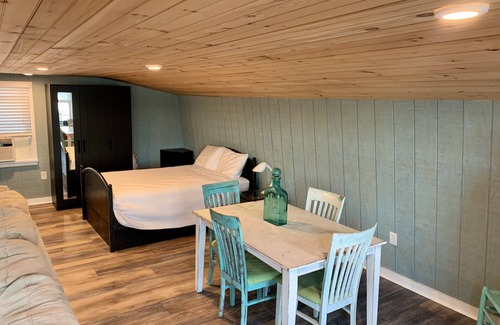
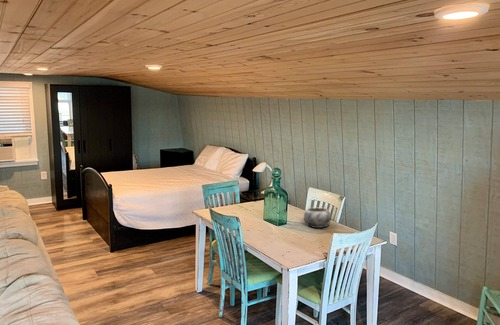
+ decorative bowl [303,207,332,229]
